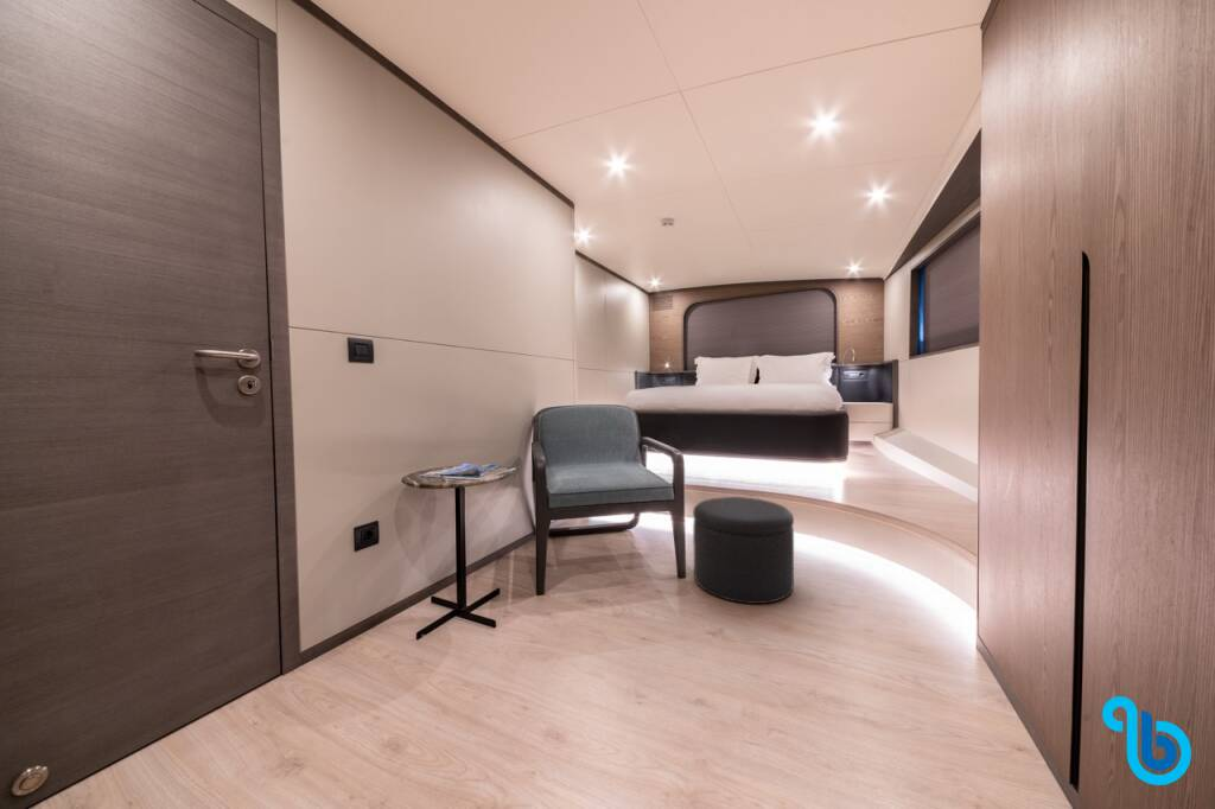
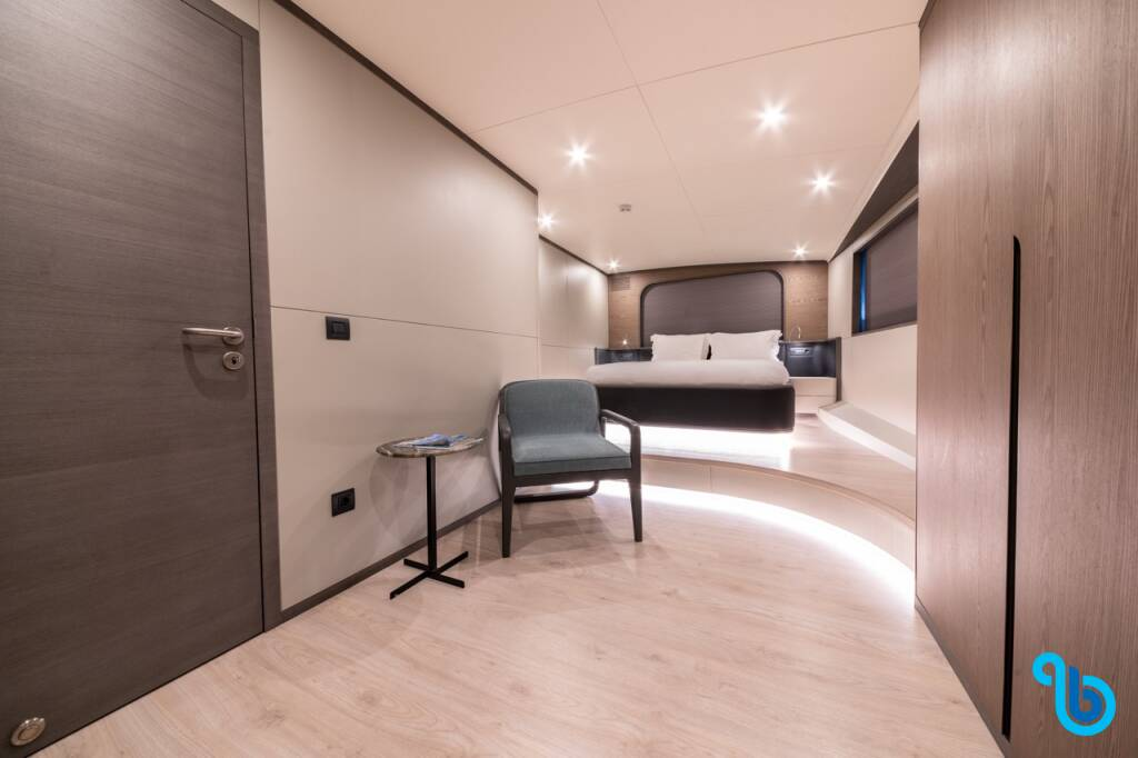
- ottoman [692,496,795,605]
